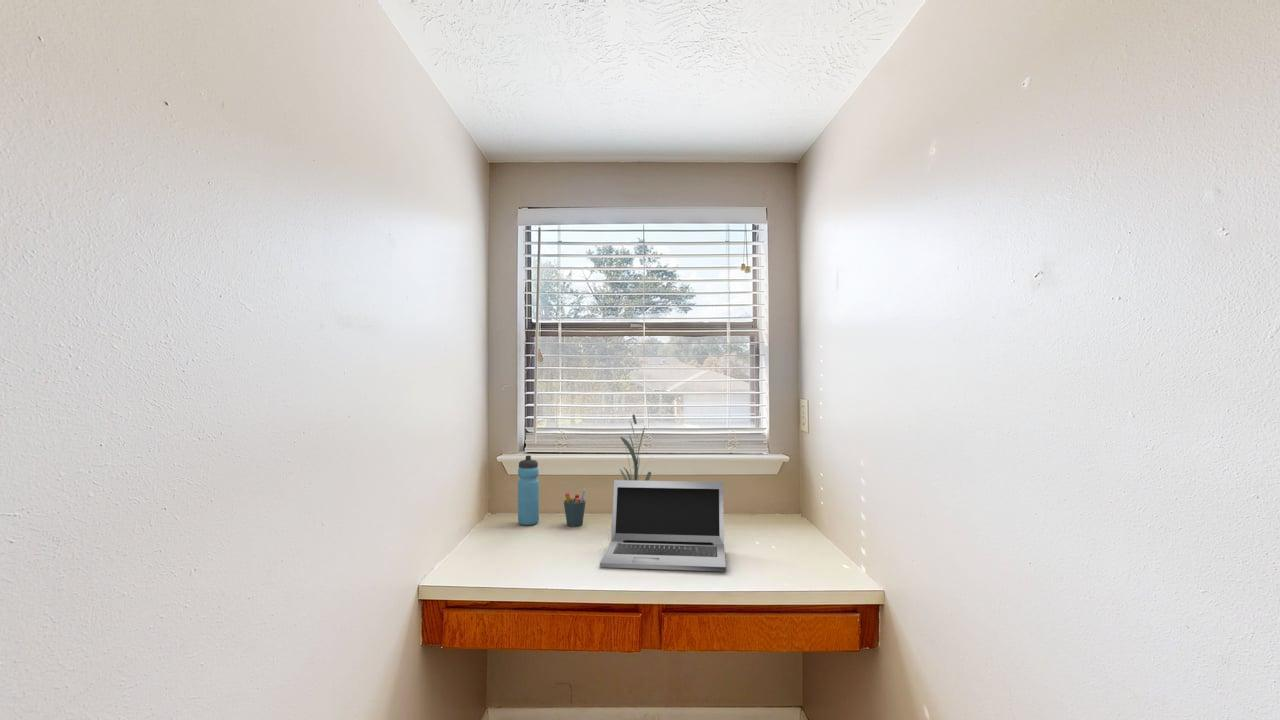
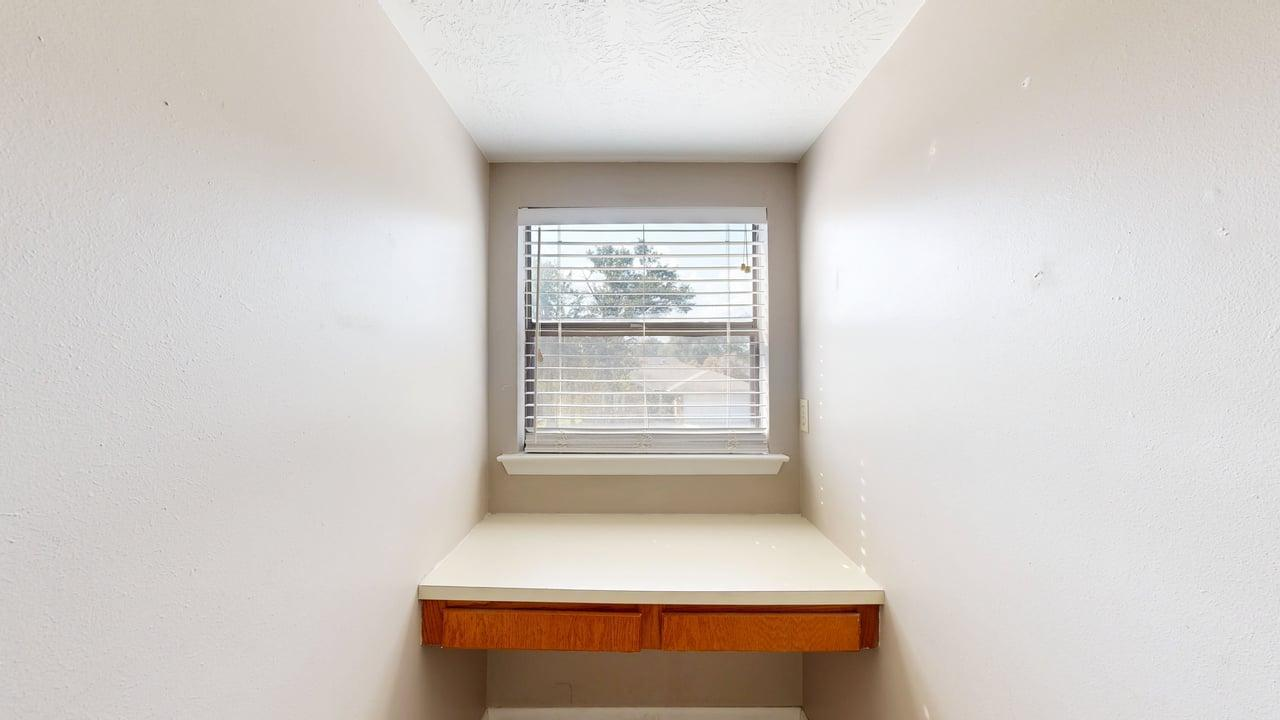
- water bottle [517,454,540,526]
- laptop [599,479,727,572]
- pen holder [563,489,587,527]
- plant [619,413,653,481]
